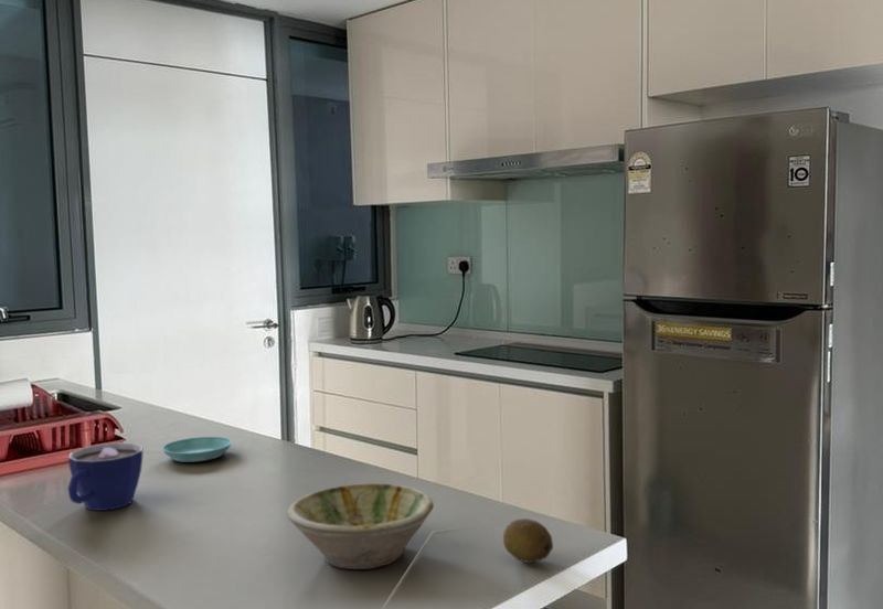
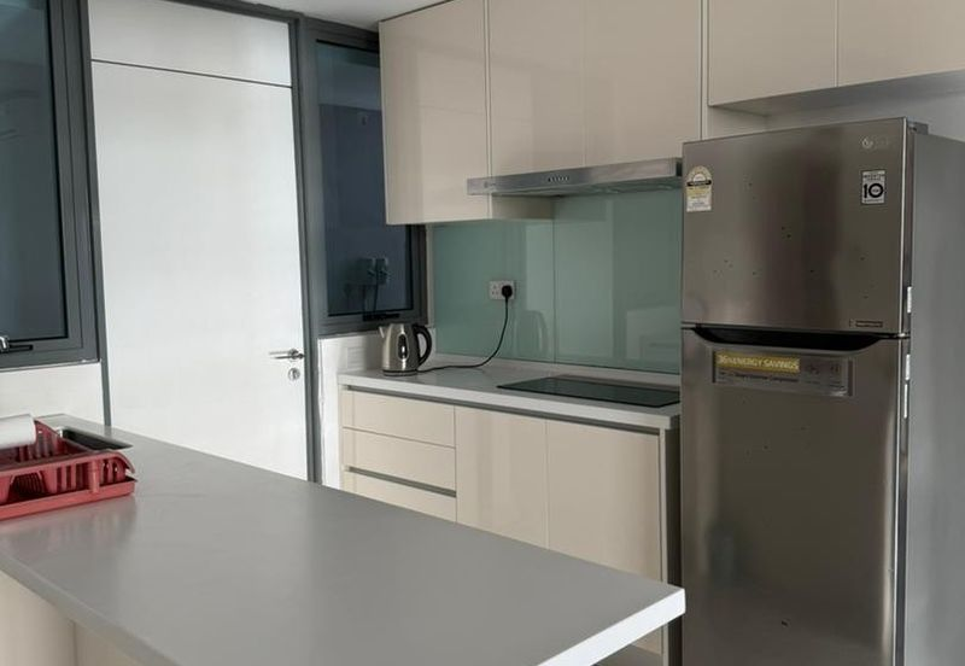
- fruit [502,517,554,564]
- cup [66,441,143,512]
- bowl [286,482,435,570]
- saucer [161,436,234,463]
